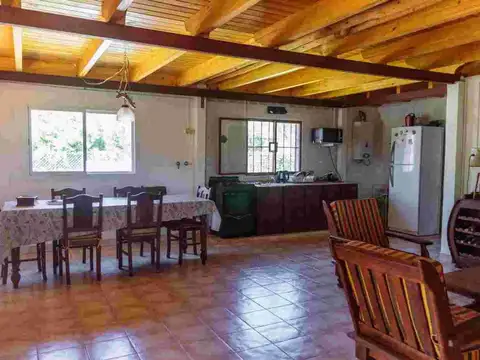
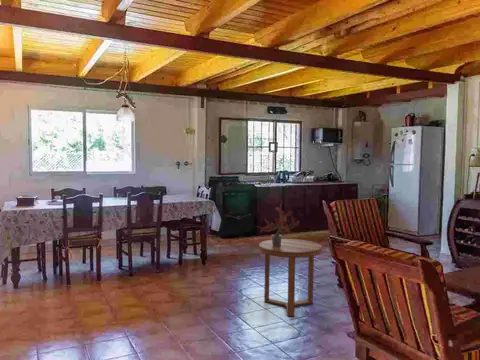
+ potted plant [255,199,300,246]
+ side table [258,238,323,317]
